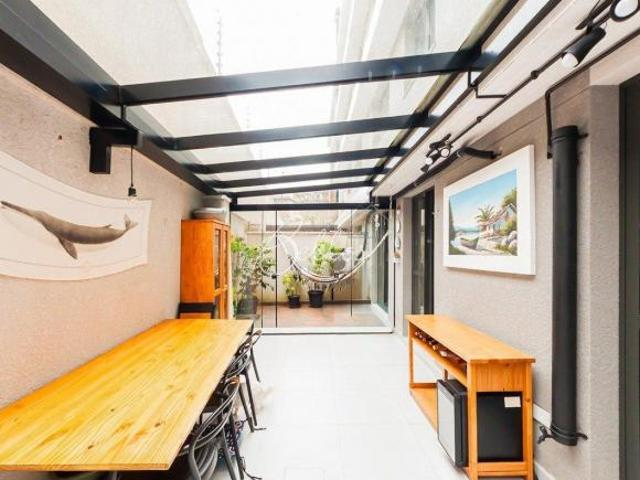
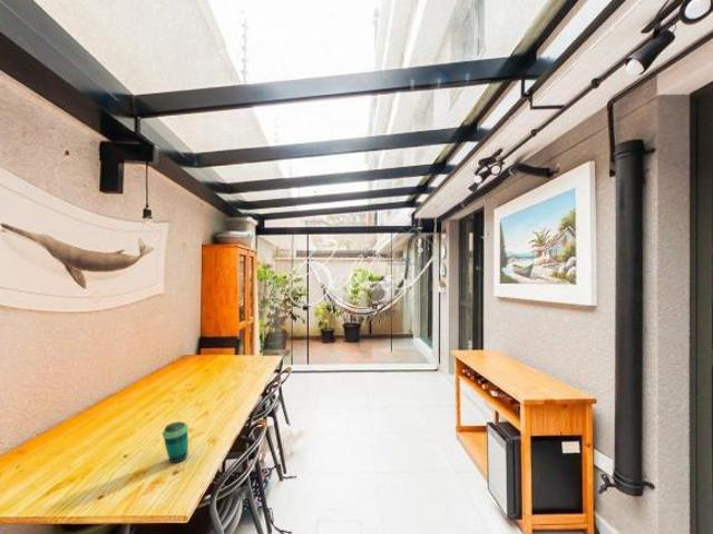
+ cup [162,421,189,464]
